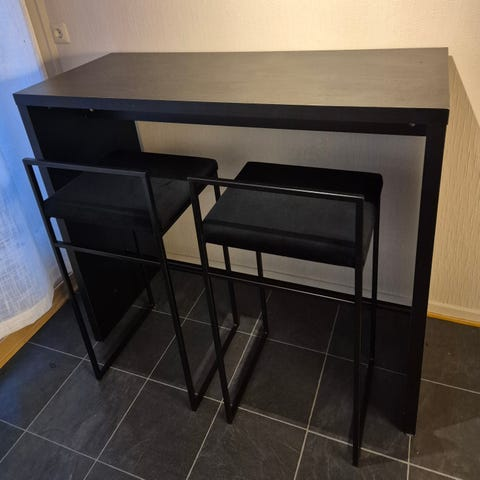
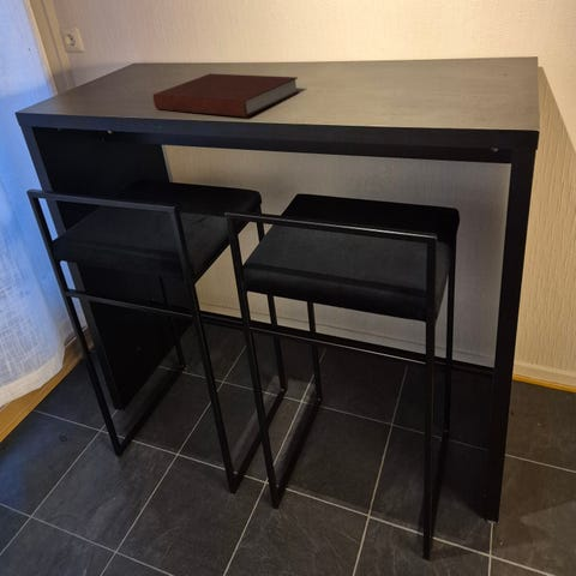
+ notebook [152,72,300,118]
